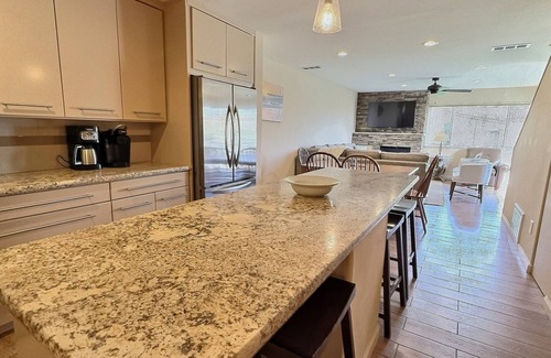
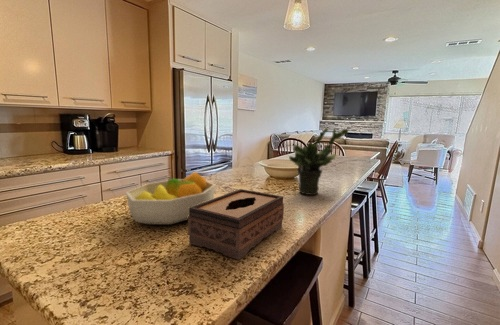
+ fruit bowl [125,171,216,226]
+ potted plant [288,127,349,196]
+ tissue box [187,188,285,261]
